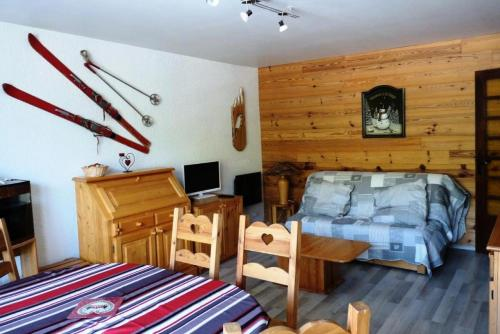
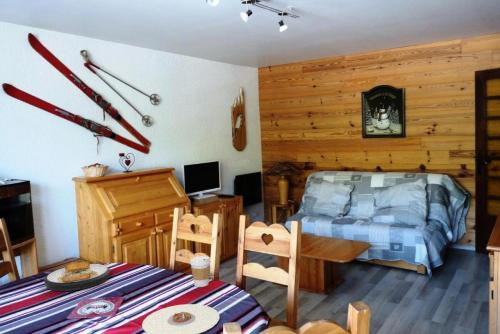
+ coffee cup [189,255,211,288]
+ plate [141,303,220,334]
+ plate [43,260,111,292]
